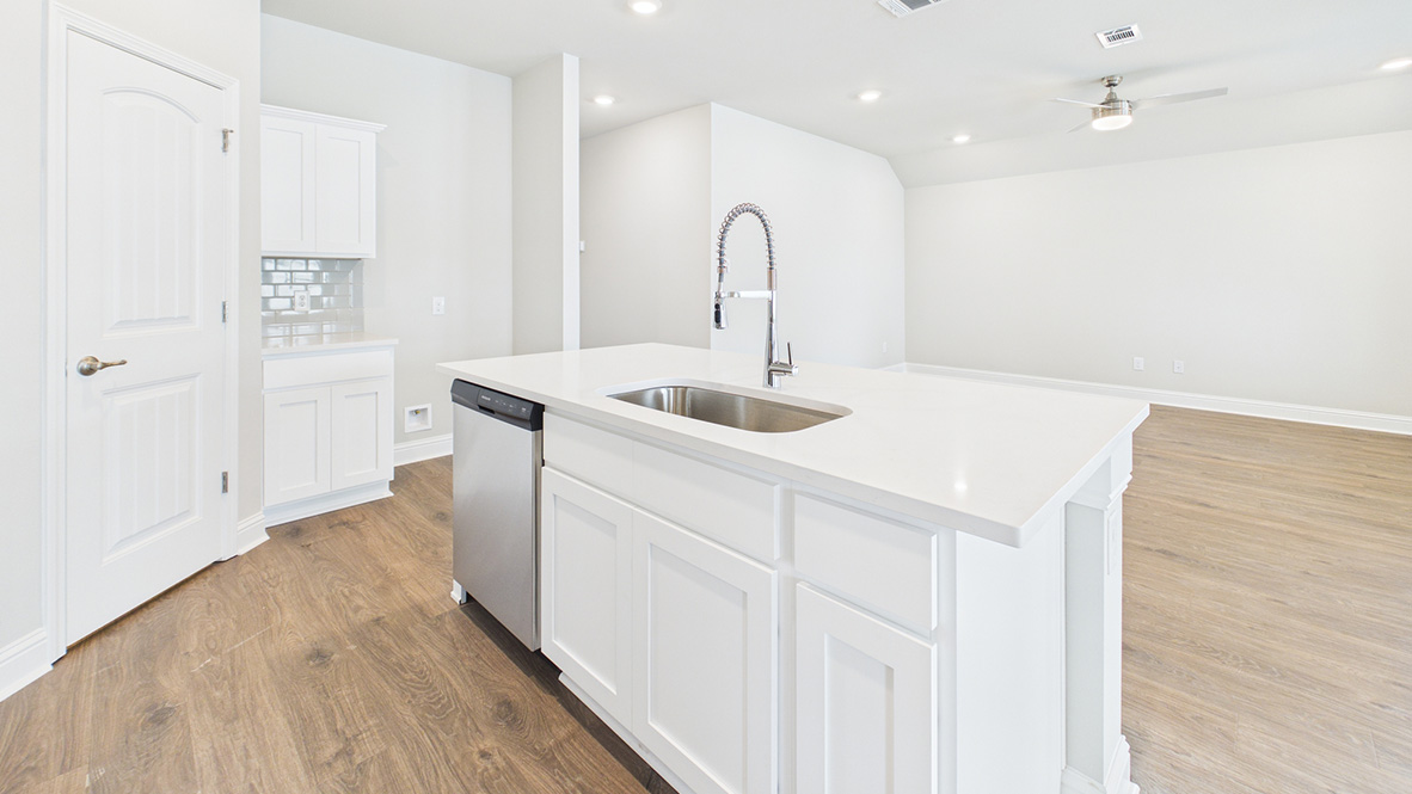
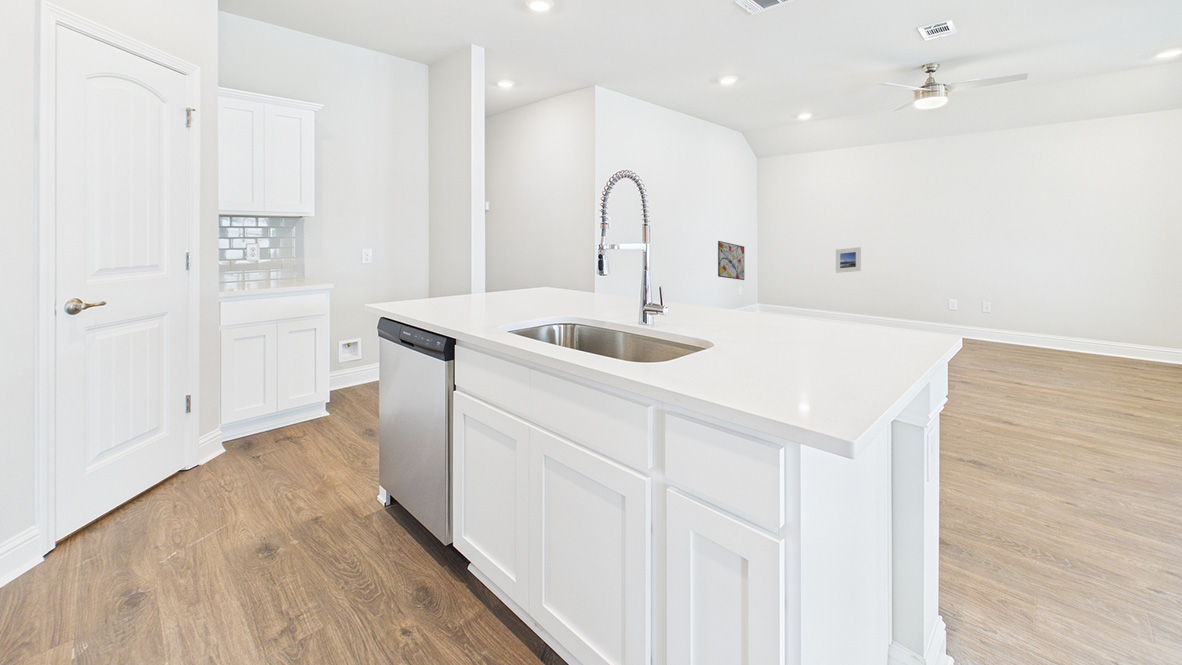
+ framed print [835,246,862,274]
+ wall art [717,240,745,281]
